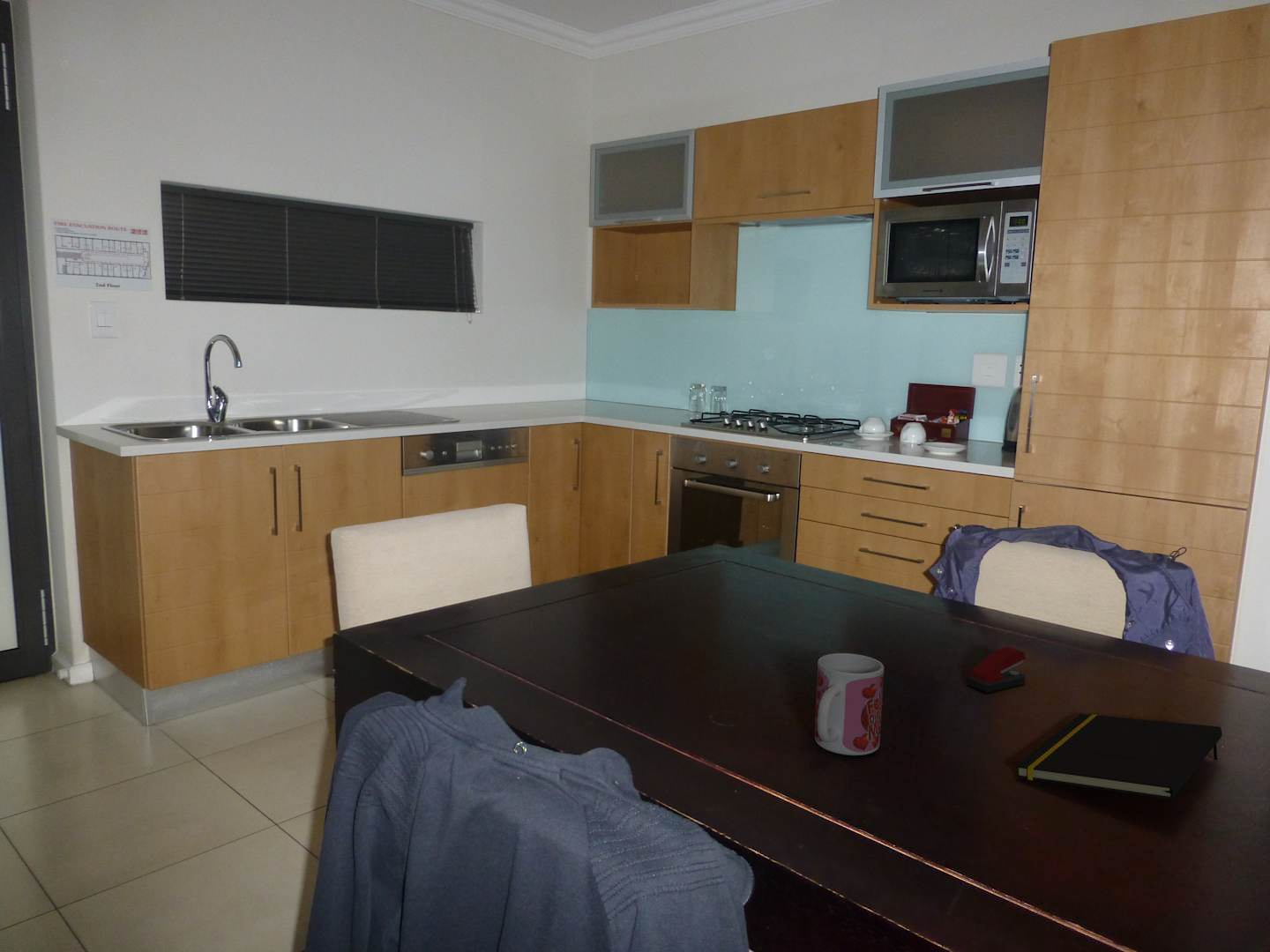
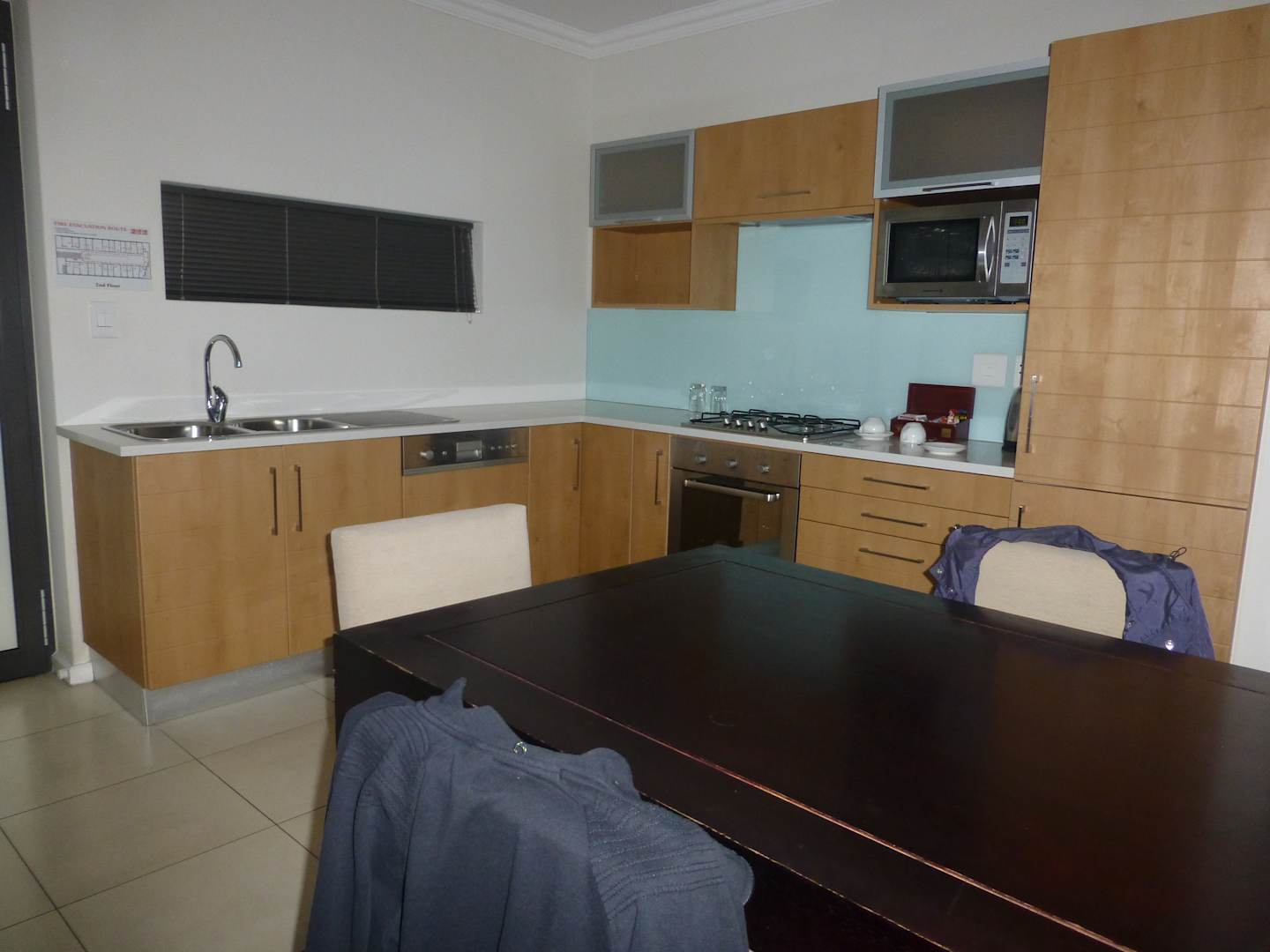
- stapler [965,645,1027,694]
- notepad [1015,713,1223,800]
- mug [814,652,885,756]
